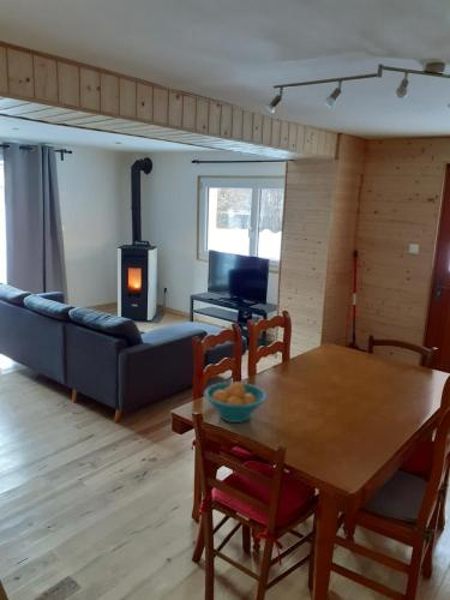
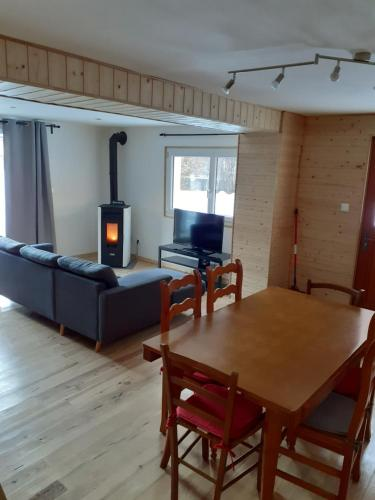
- fruit bowl [203,382,268,424]
